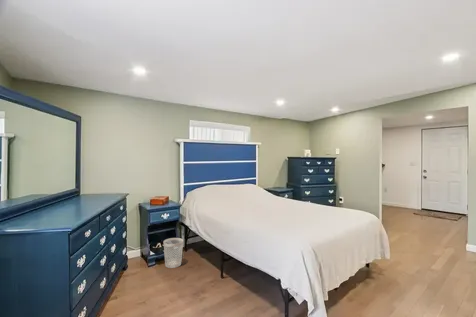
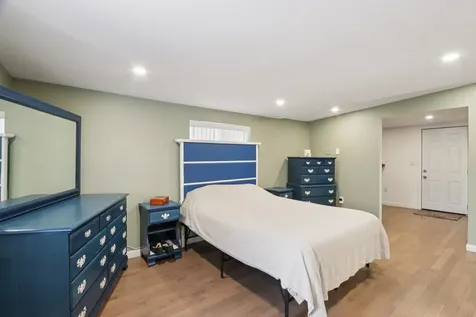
- wastebasket [163,237,184,269]
